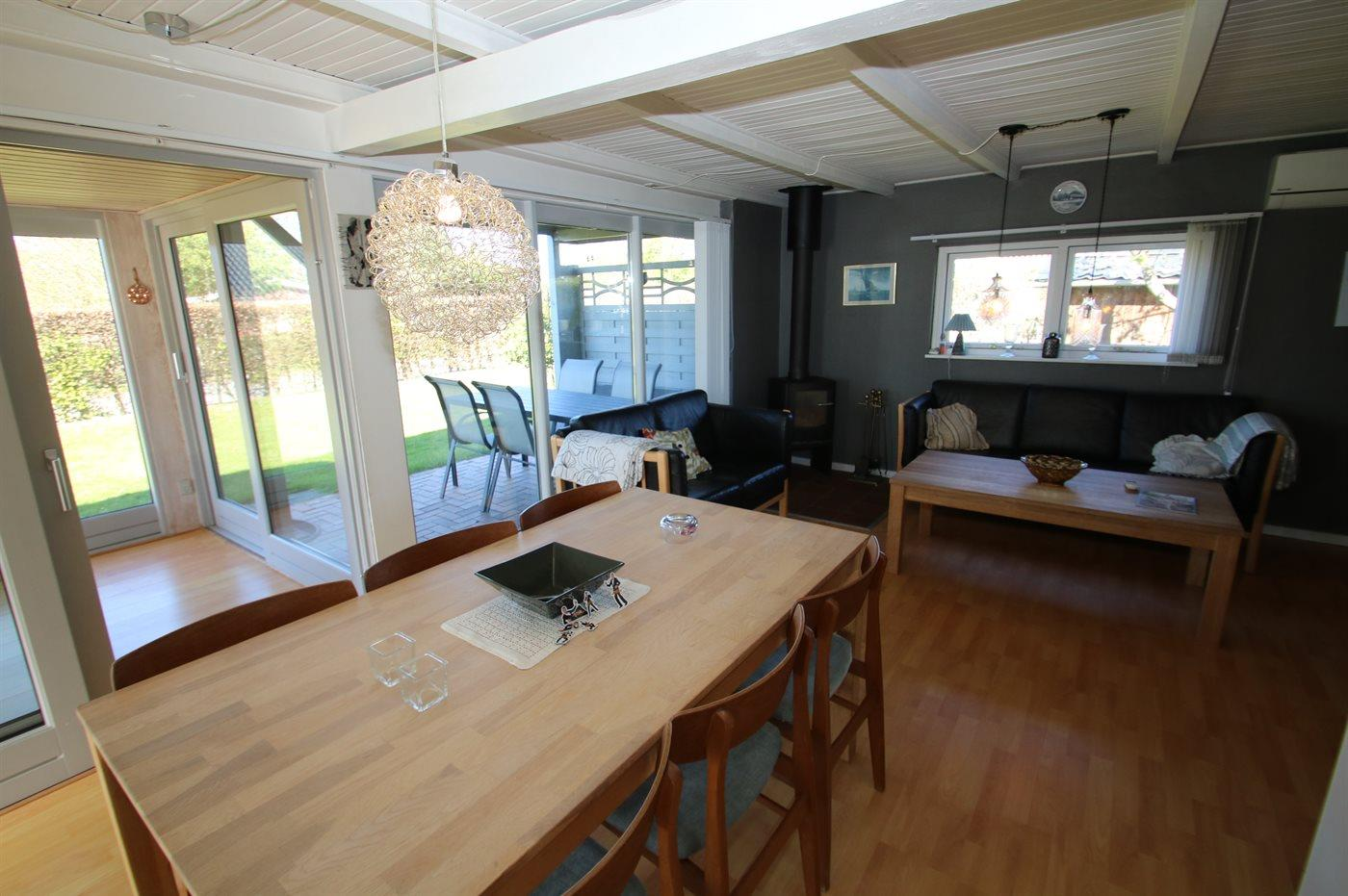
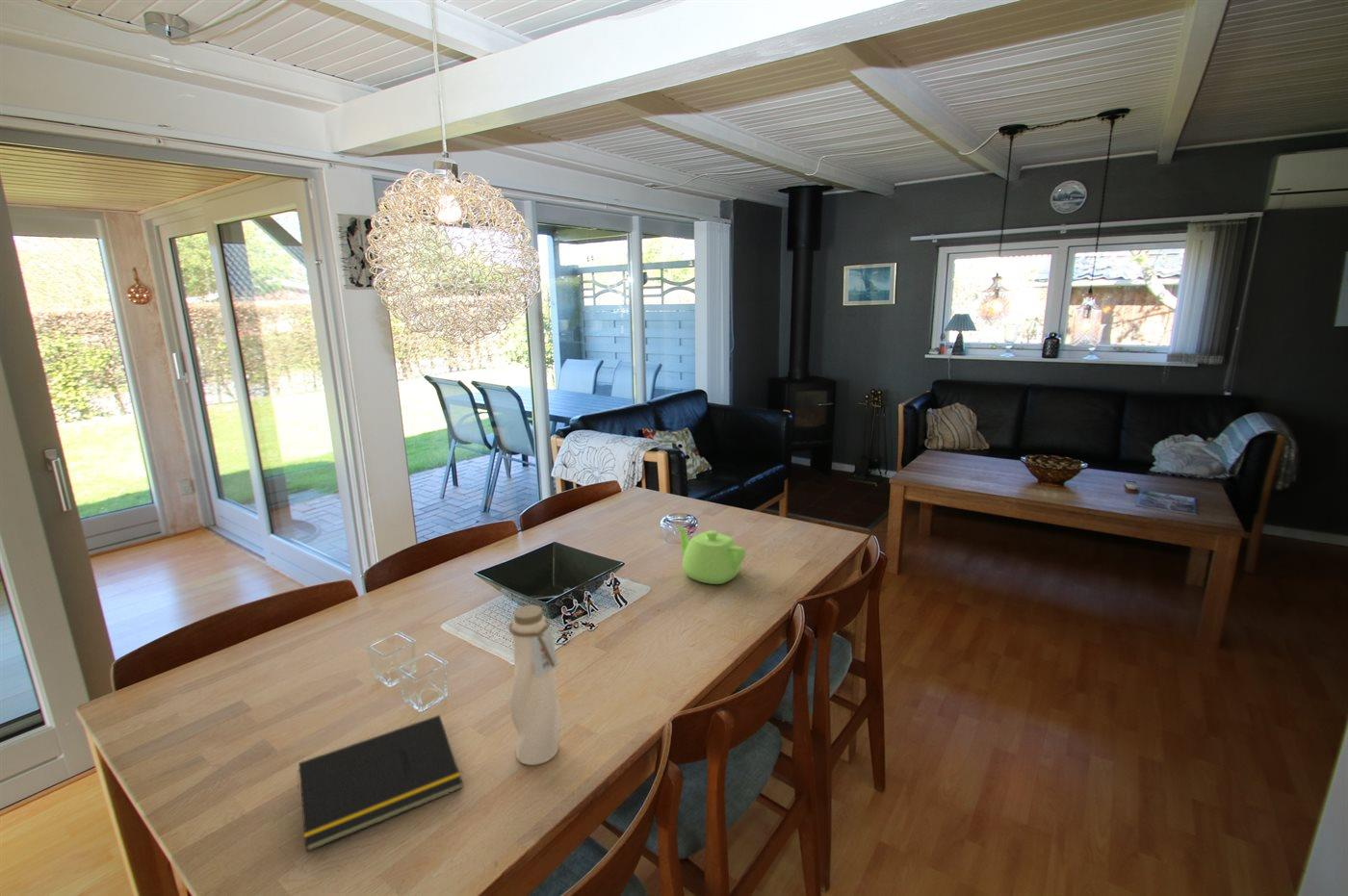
+ notepad [297,714,464,853]
+ water bottle [507,604,562,766]
+ teapot [674,525,747,585]
